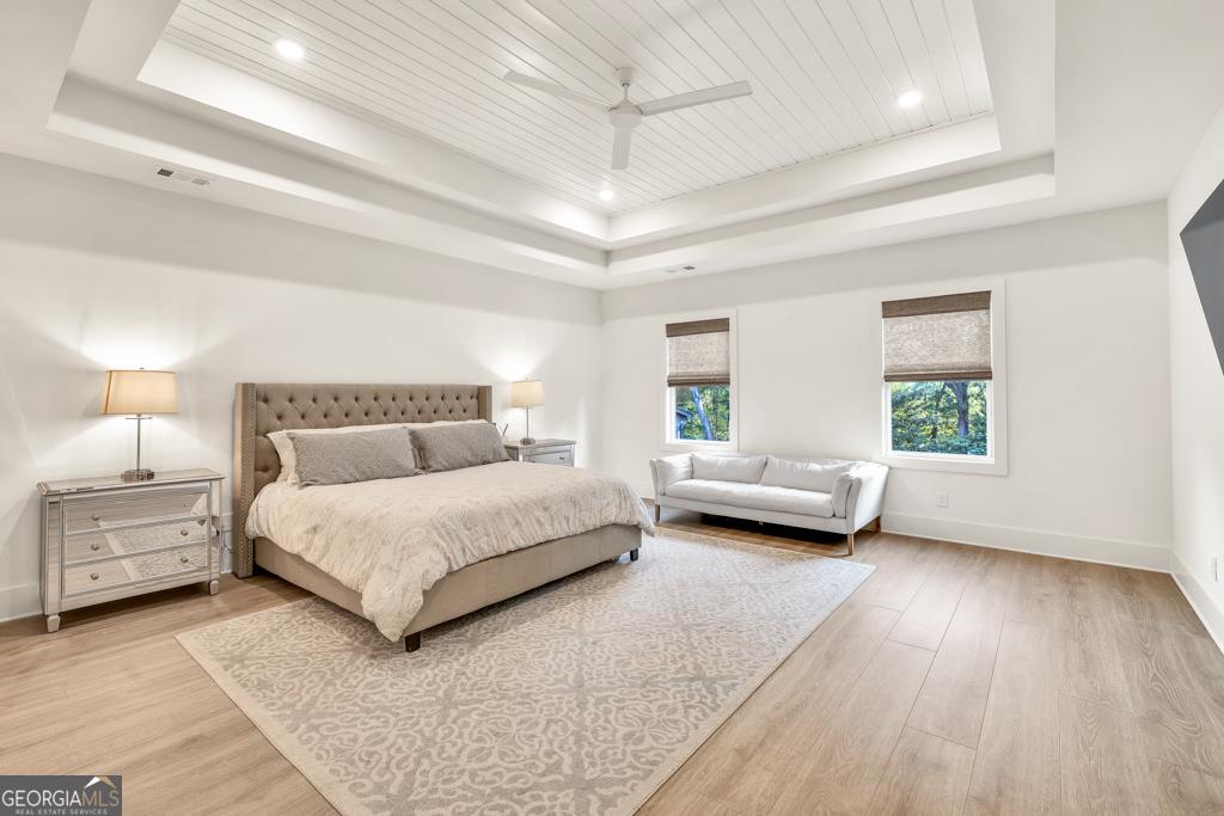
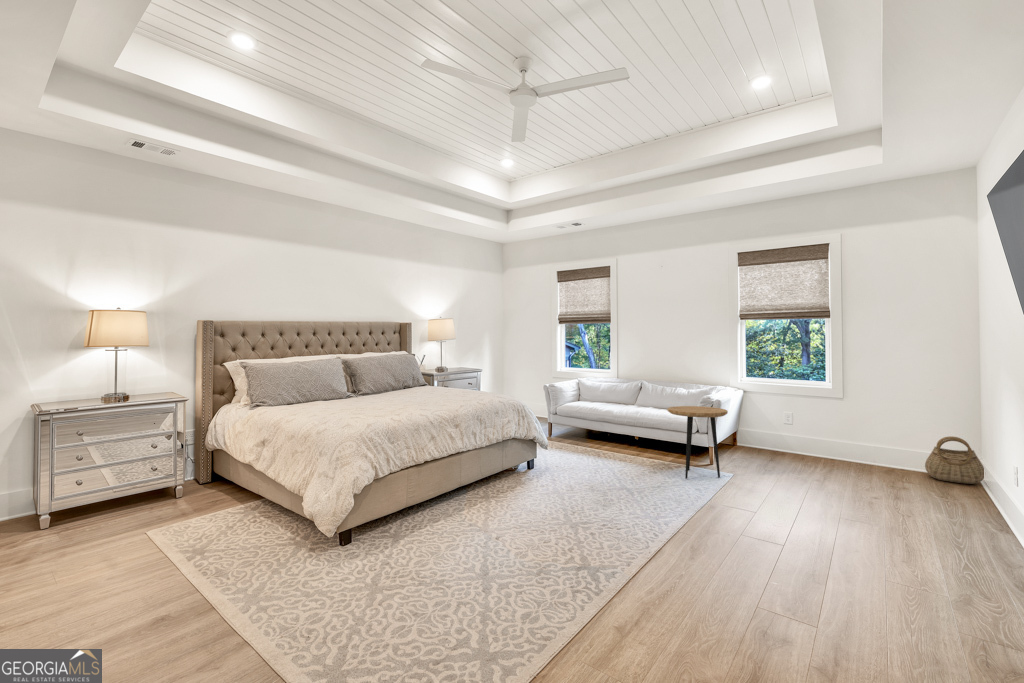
+ basket [924,435,985,485]
+ side table [667,405,728,480]
